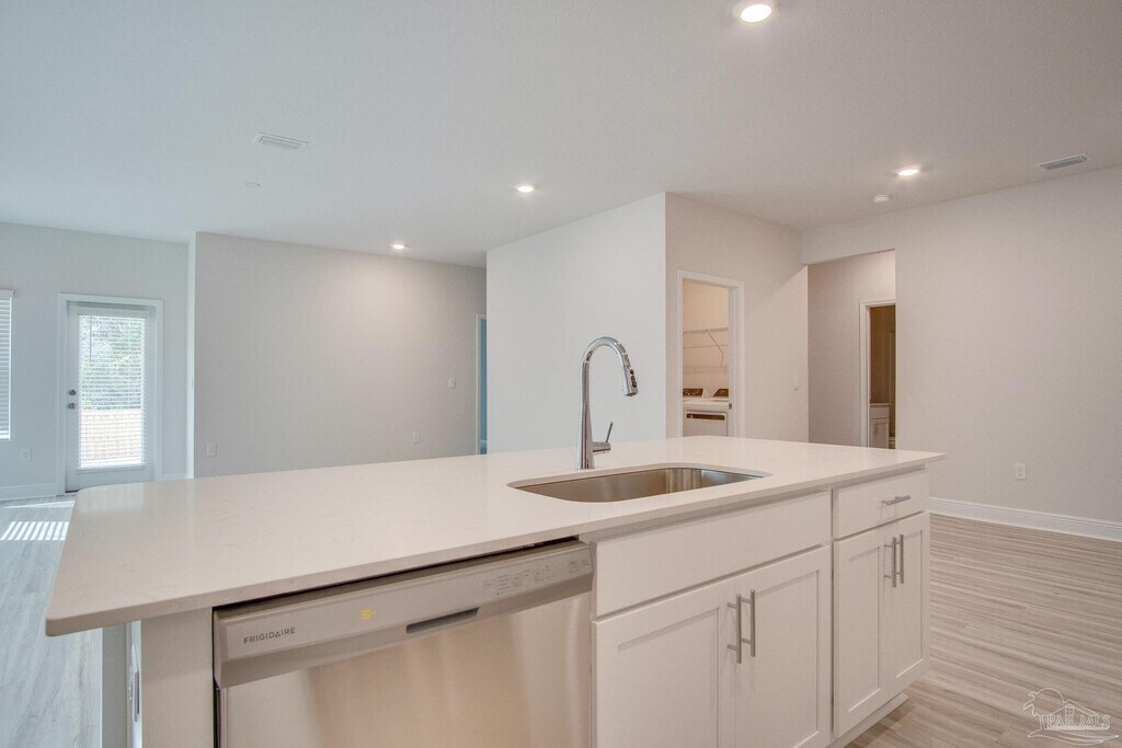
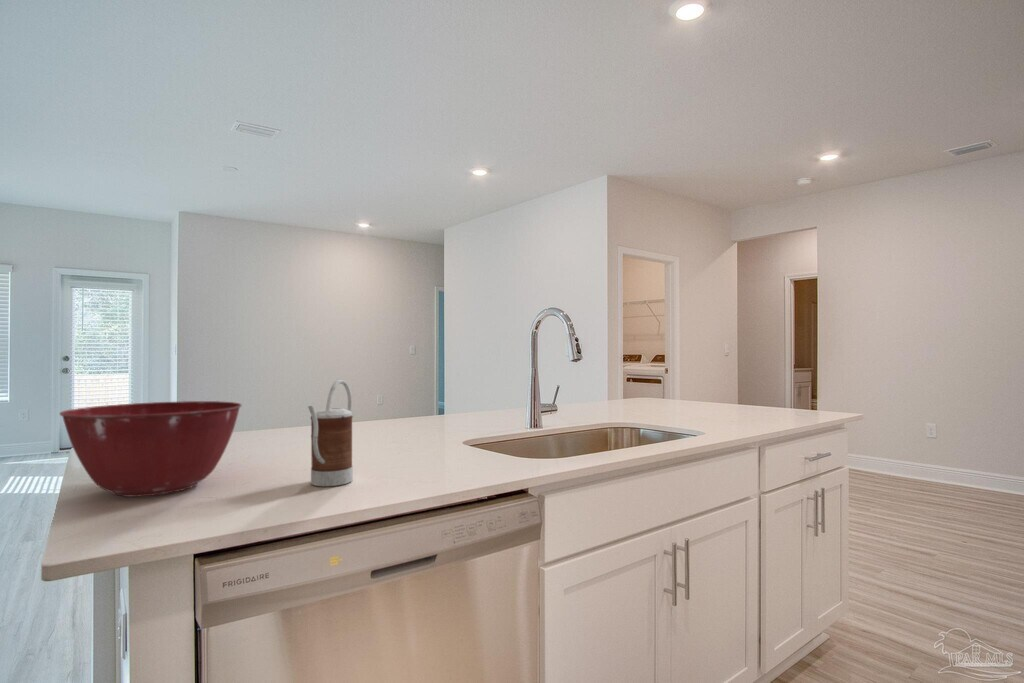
+ mixing bowl [59,400,243,498]
+ kettle [307,379,354,487]
